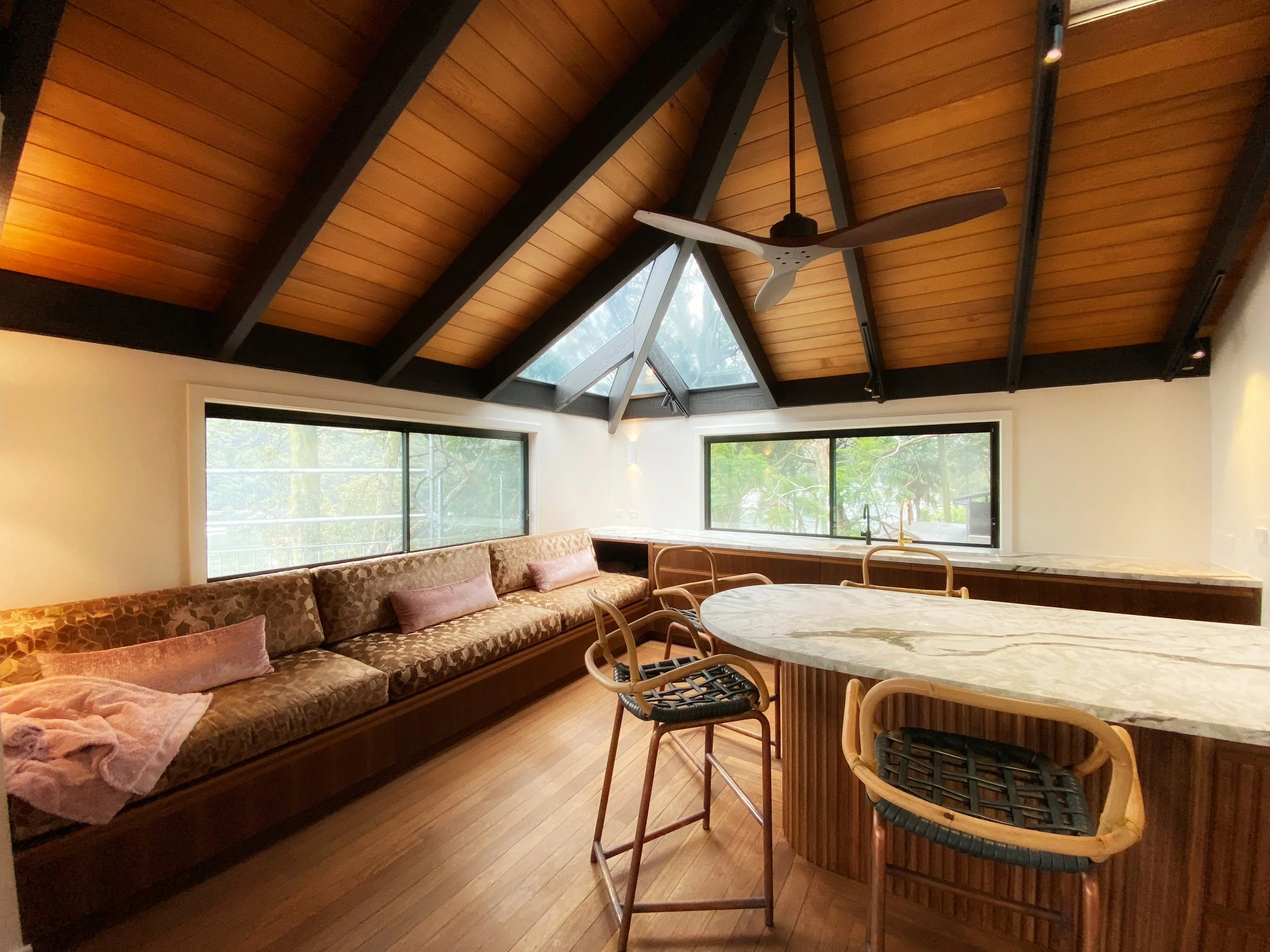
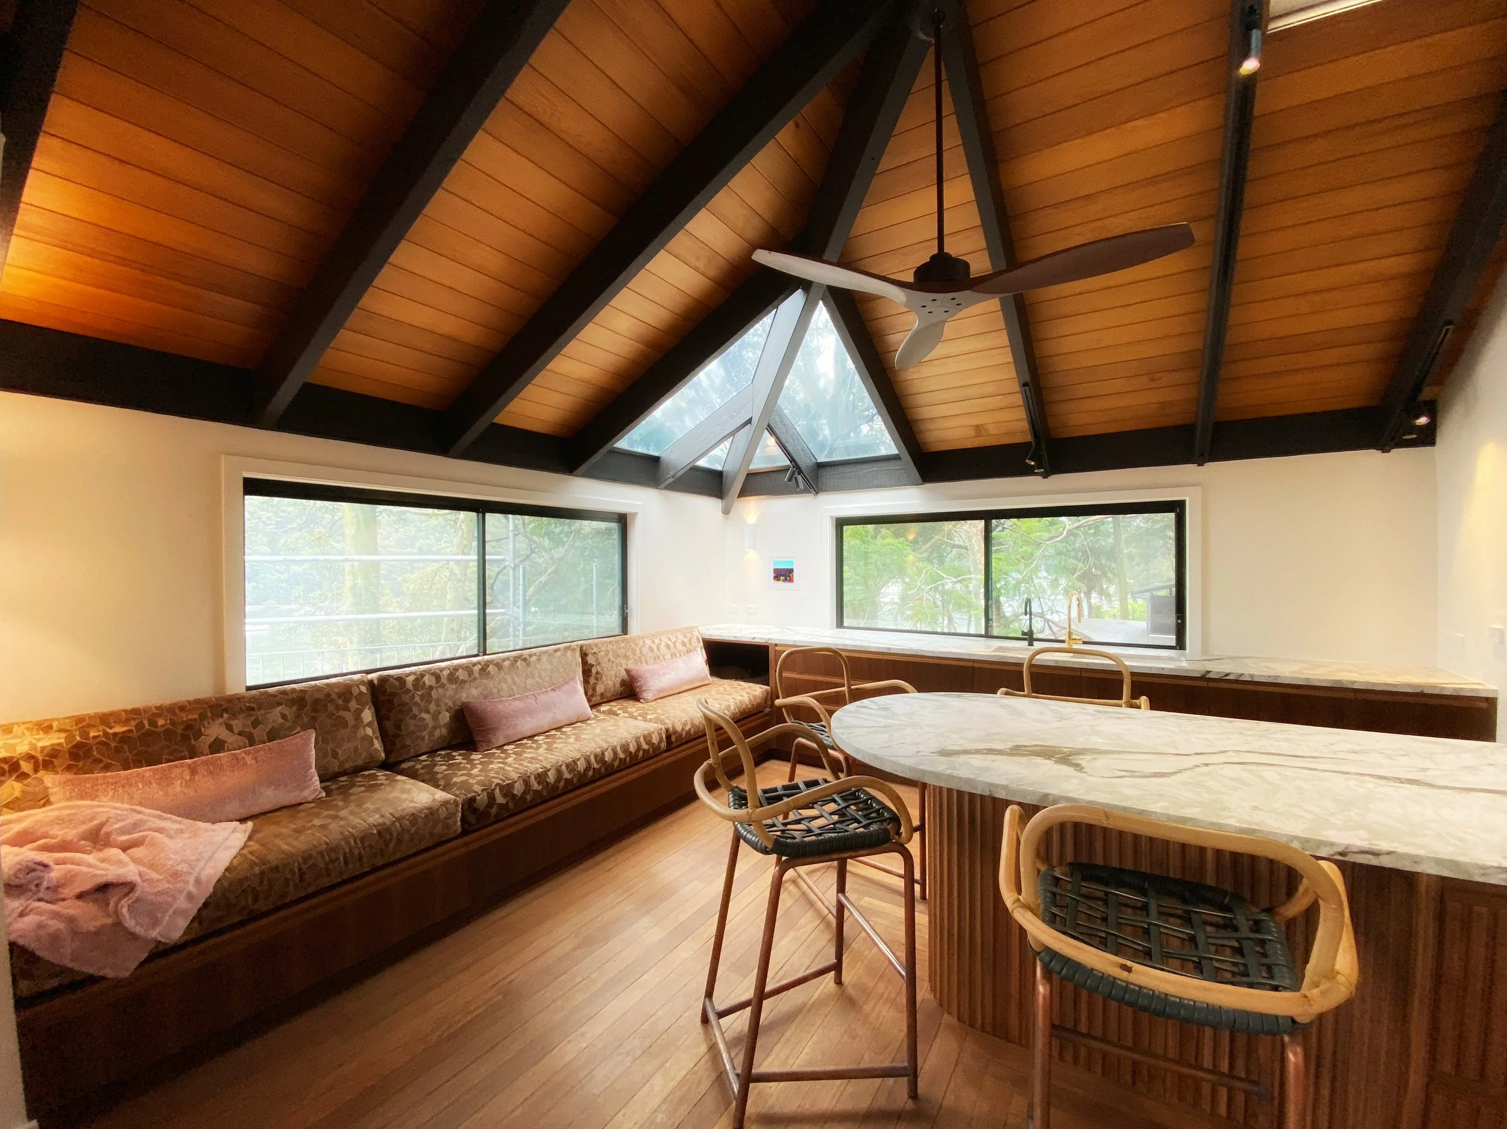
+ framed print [767,554,801,592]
